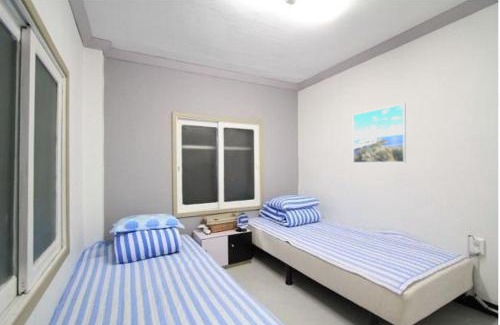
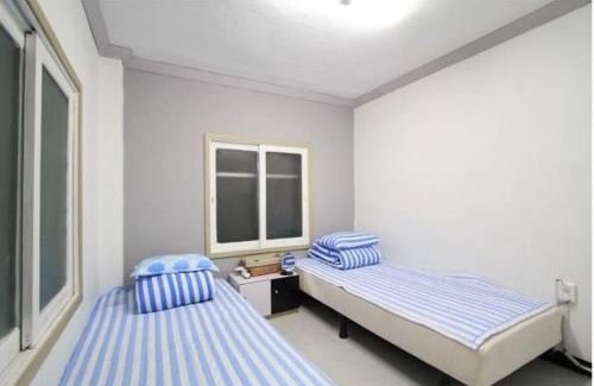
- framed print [352,102,407,164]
